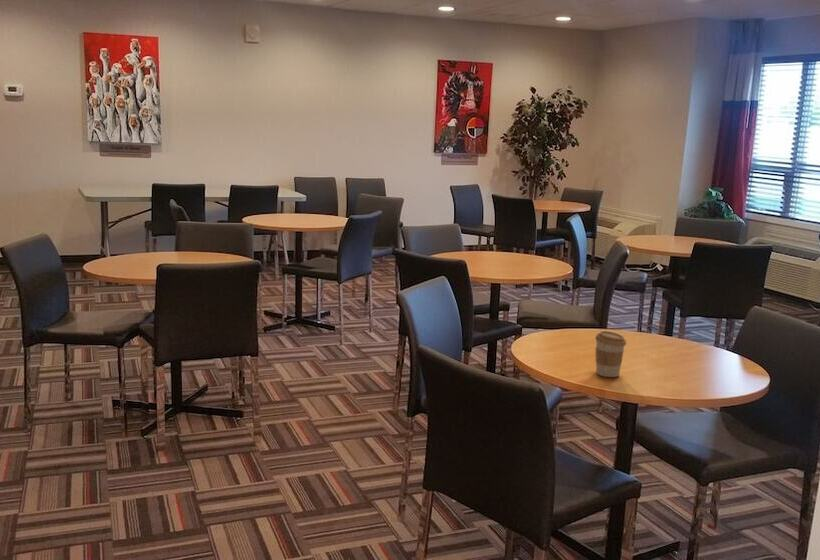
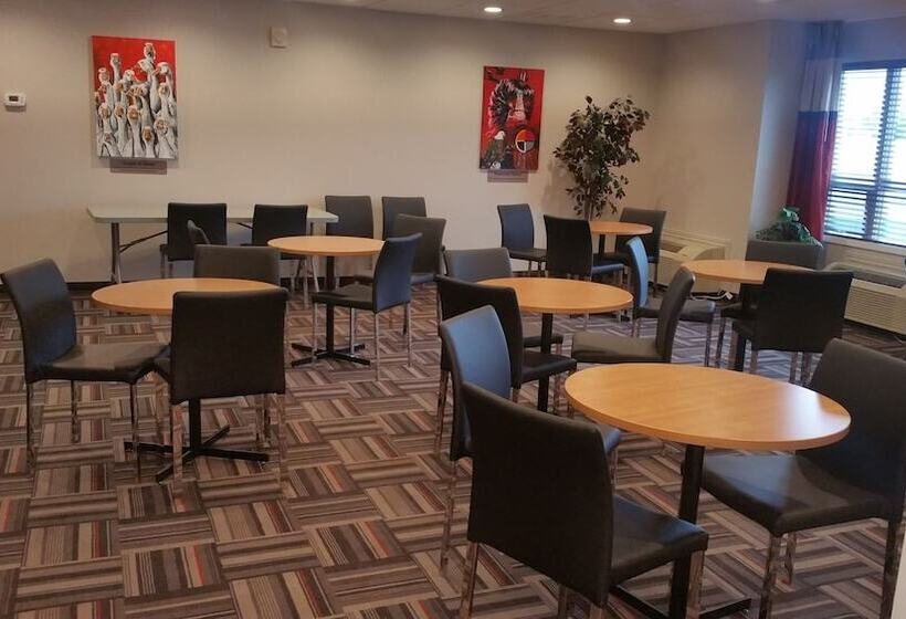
- coffee cup [594,330,627,378]
